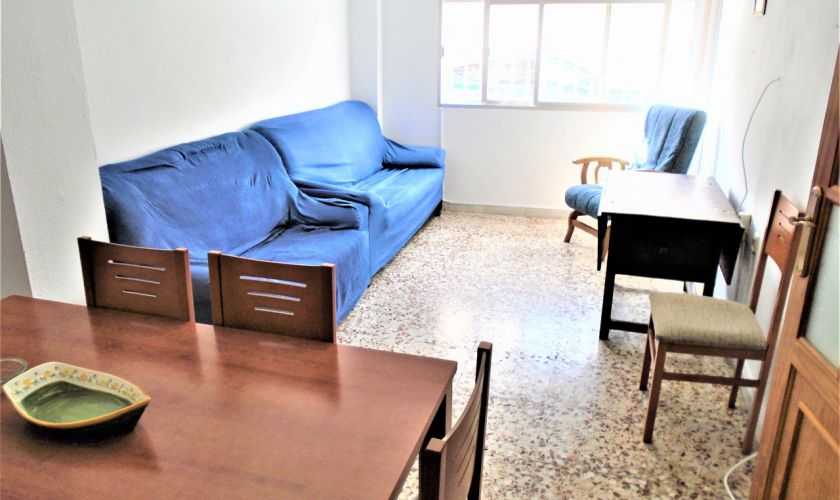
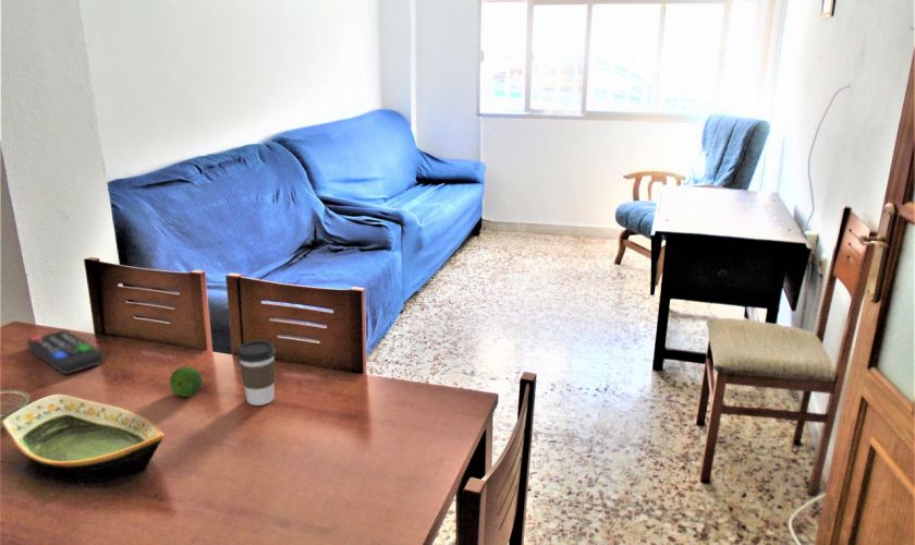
+ fruit [169,365,204,398]
+ remote control [26,329,106,375]
+ coffee cup [236,339,277,407]
